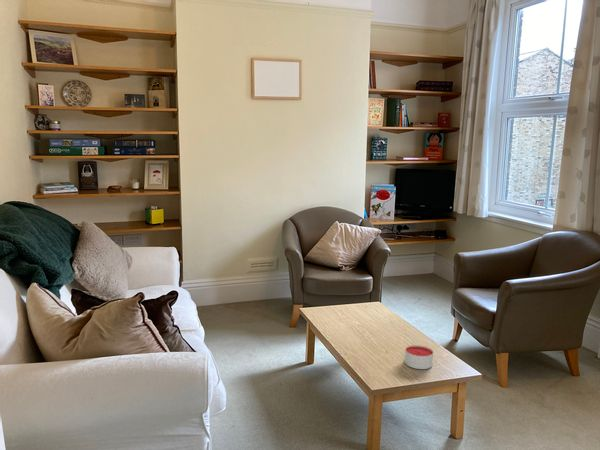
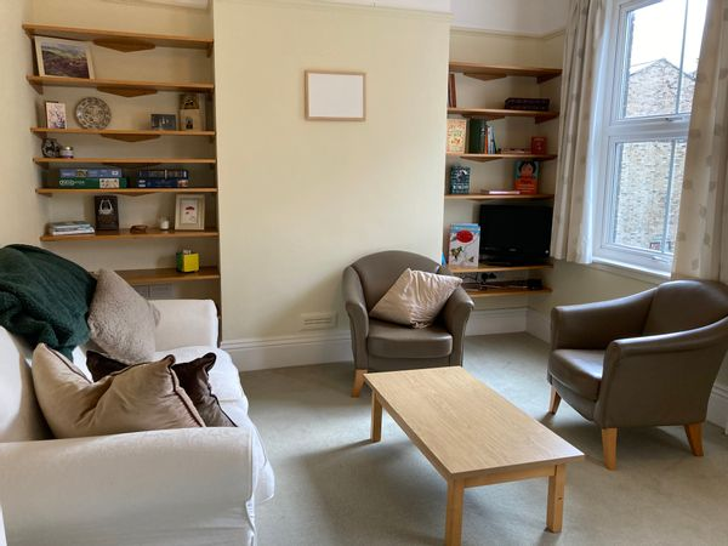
- candle [404,344,434,370]
